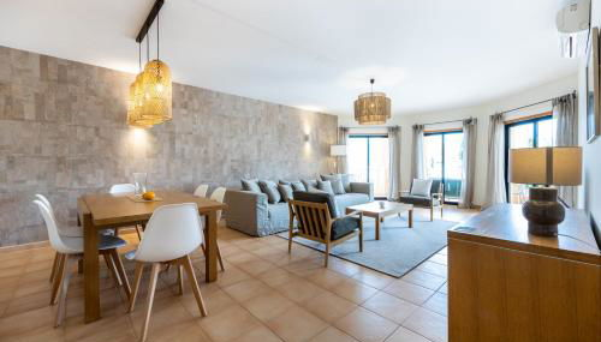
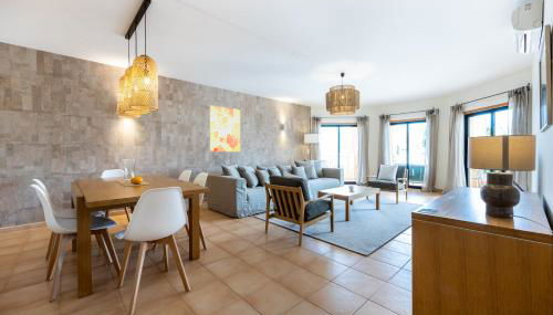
+ wall art [209,104,241,153]
